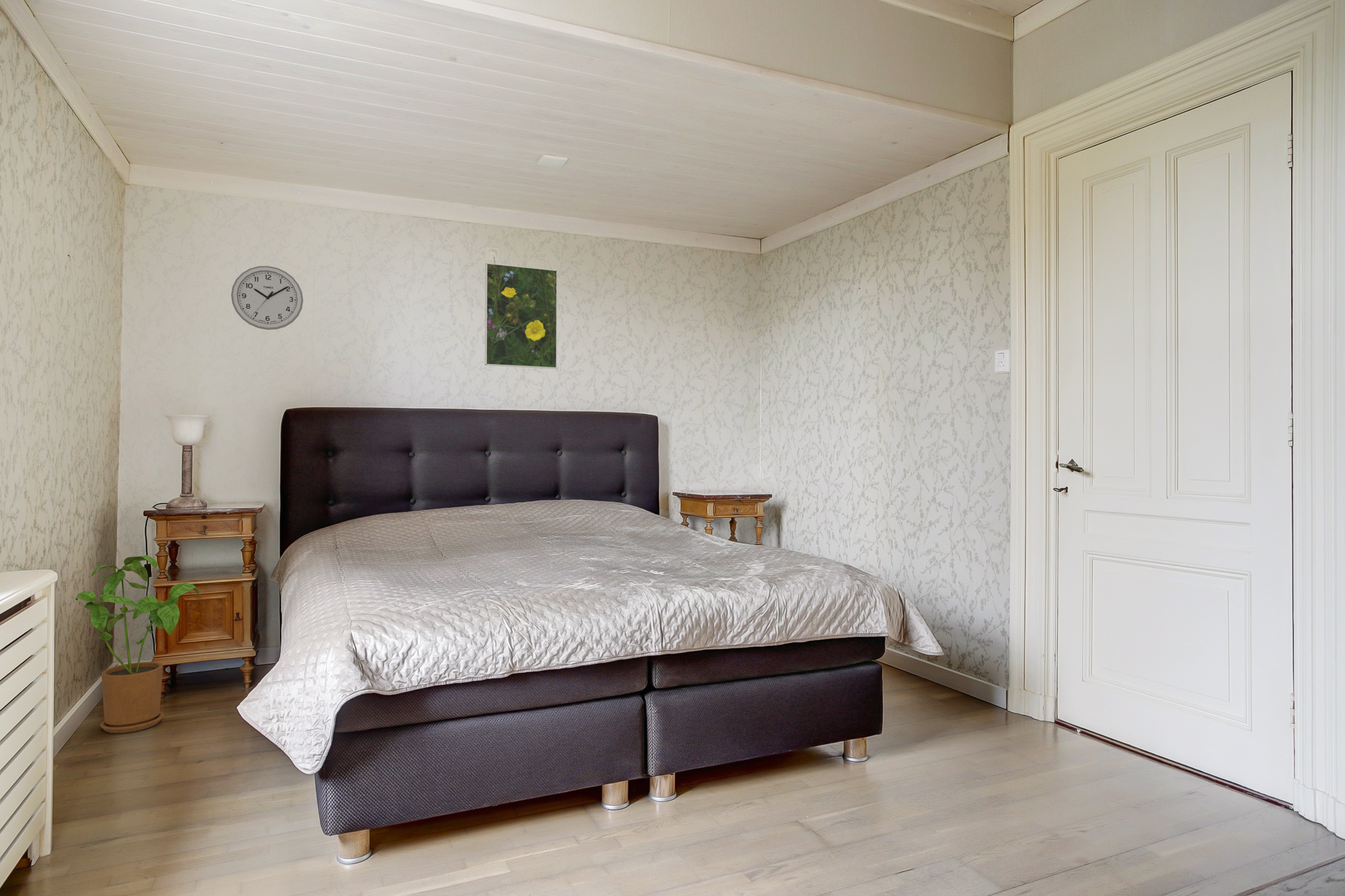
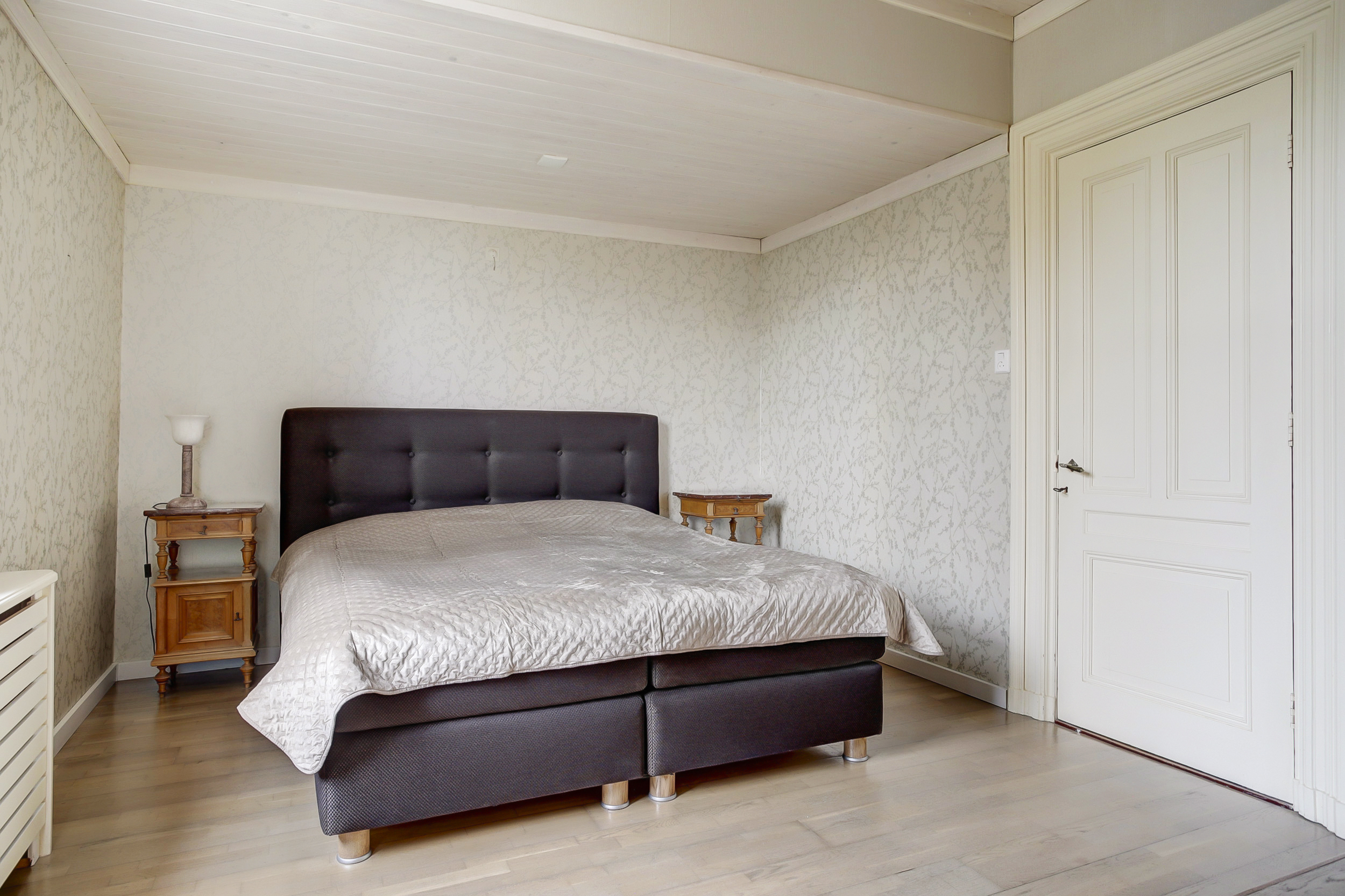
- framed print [484,262,558,369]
- house plant [75,555,200,734]
- wall clock [231,265,303,330]
